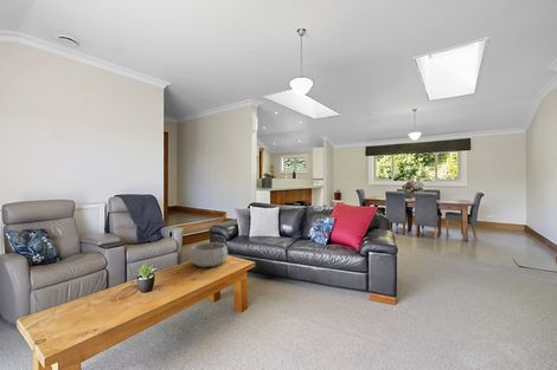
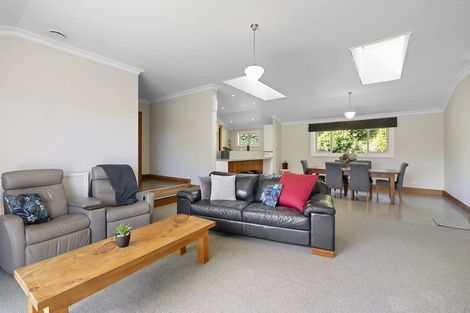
- decorative bowl [190,241,229,268]
